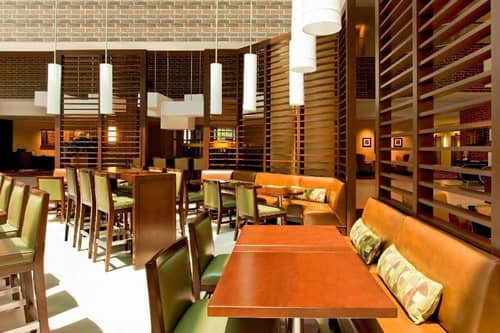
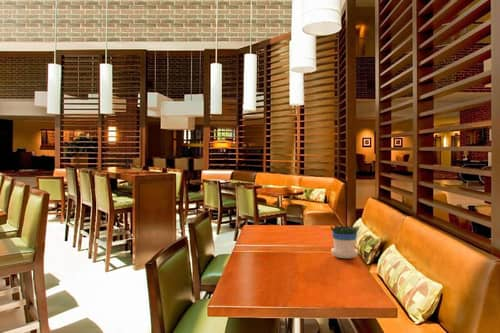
+ flowerpot [329,224,360,259]
